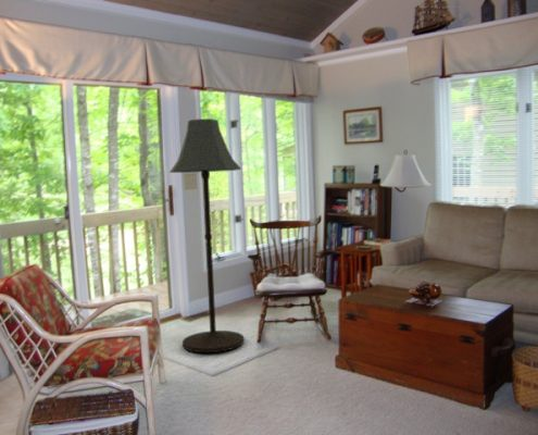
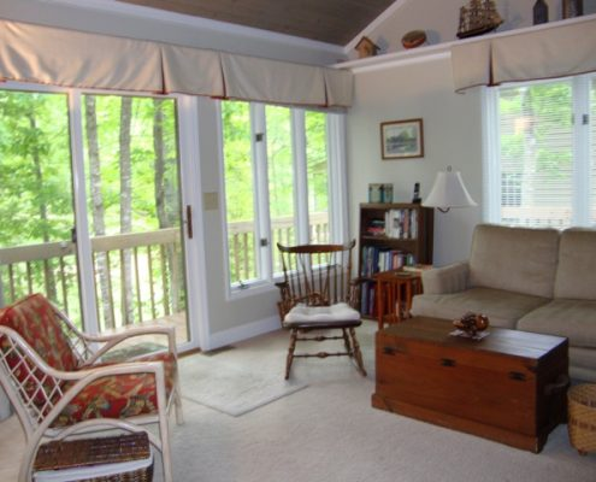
- floor lamp [168,117,245,353]
